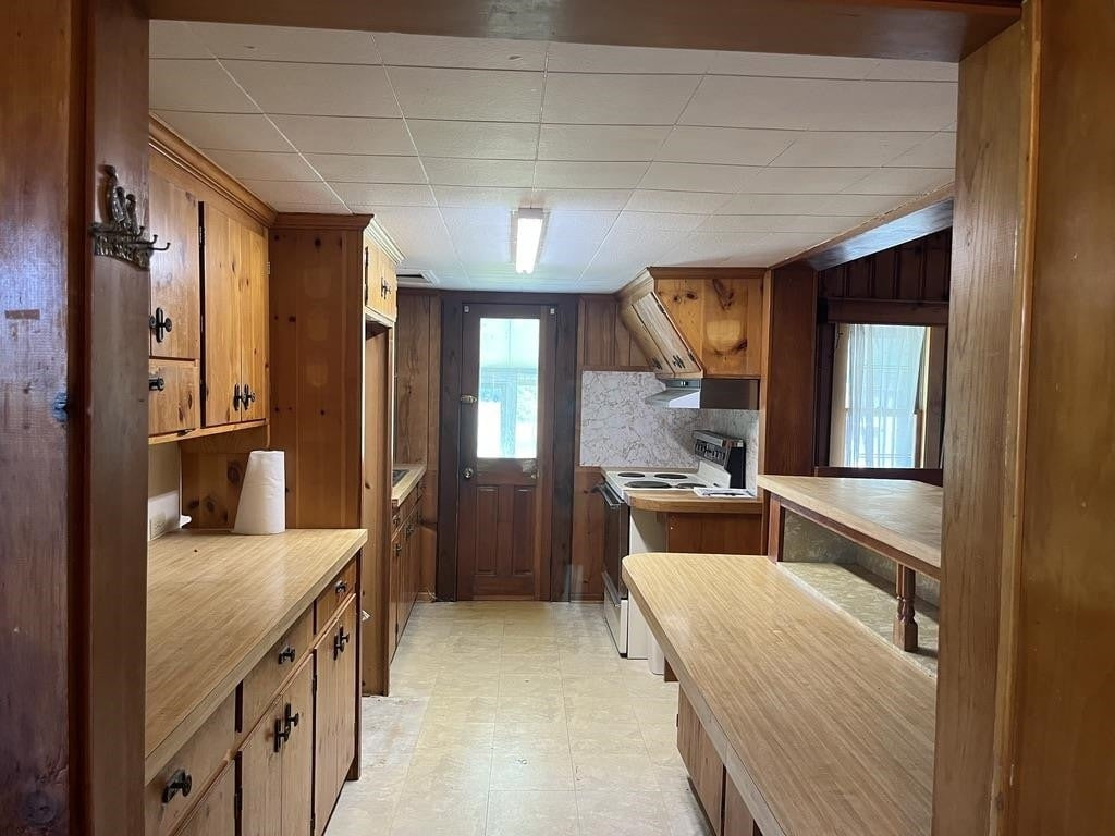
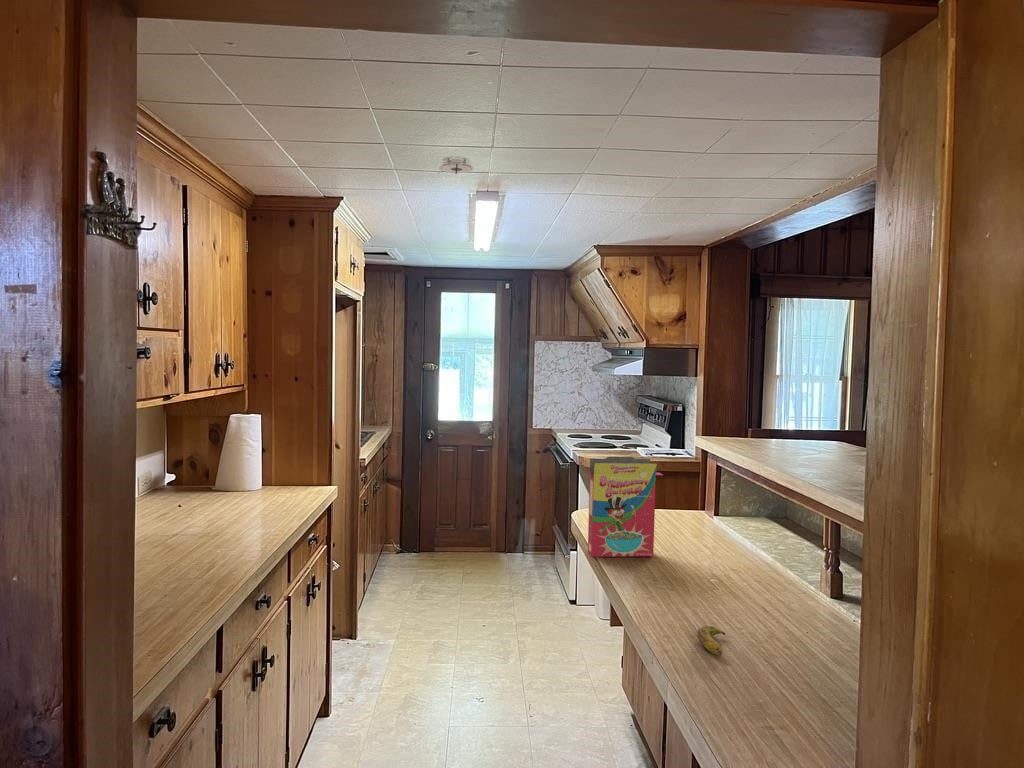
+ cereal box [586,456,664,558]
+ banana [696,625,727,656]
+ smoke detector [438,155,475,175]
